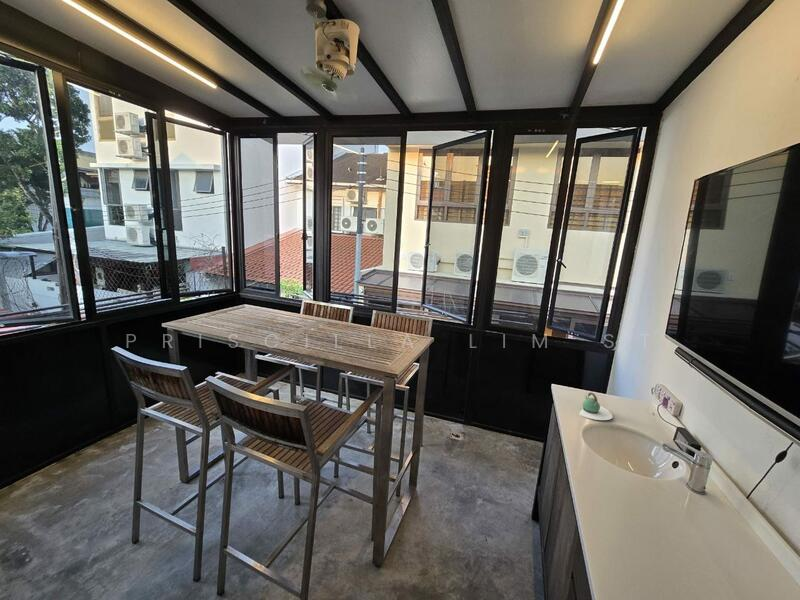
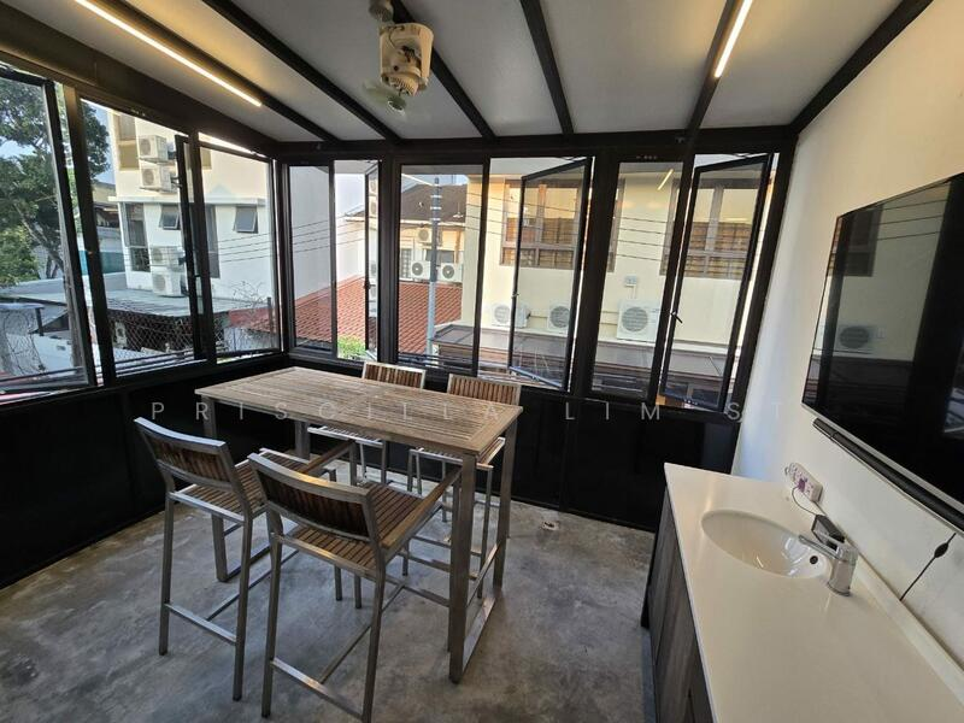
- teapot [578,392,613,421]
